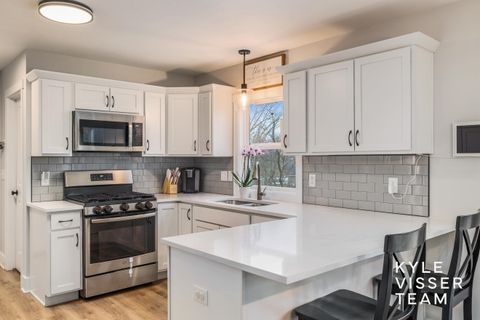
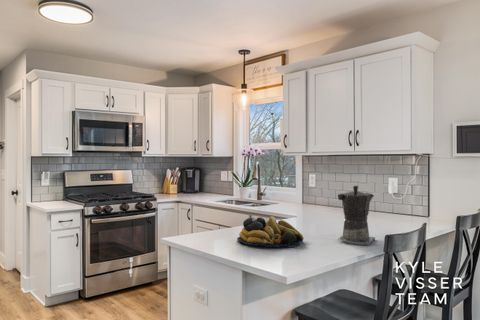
+ fruit bowl [236,215,305,248]
+ coffee maker [336,185,376,247]
